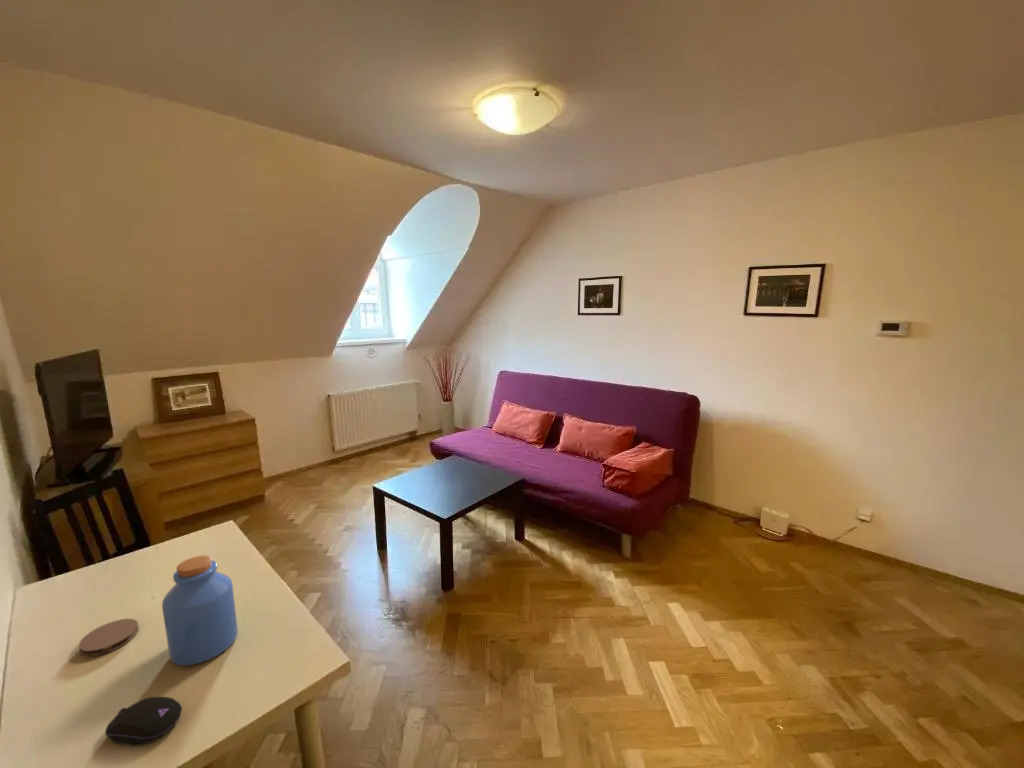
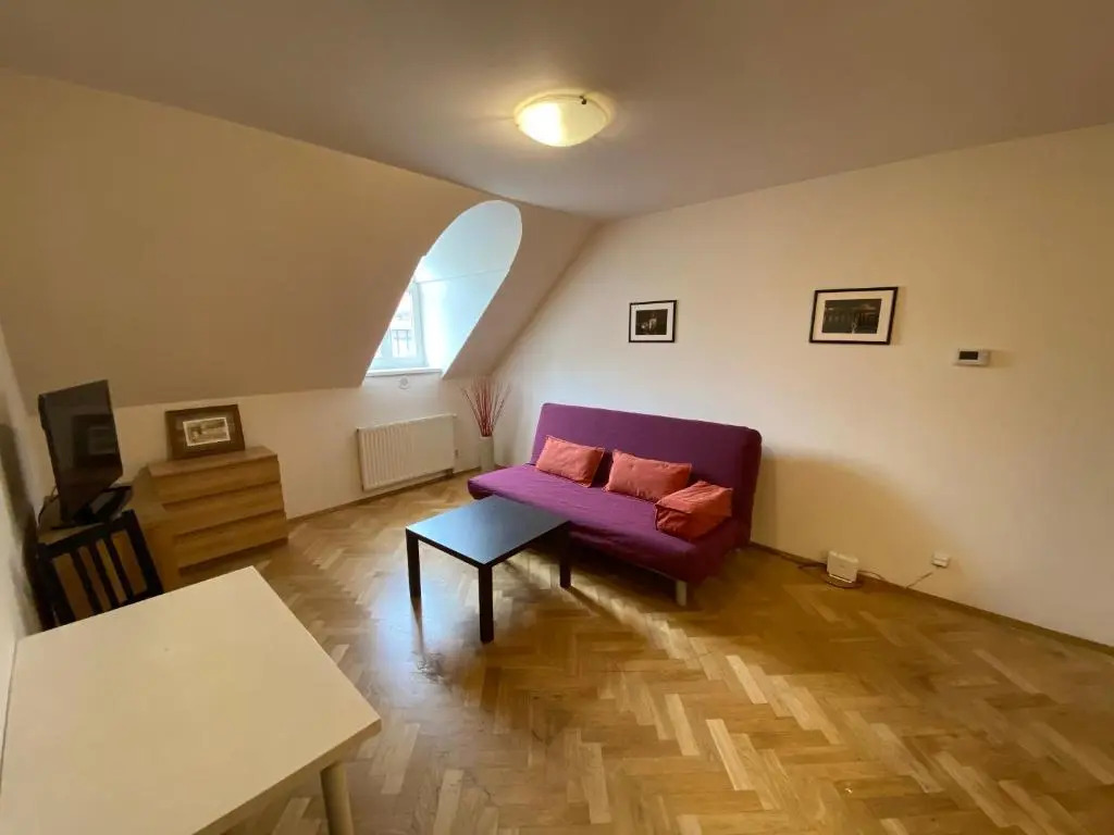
- jar [161,554,239,666]
- coaster [78,618,140,657]
- computer mouse [104,696,183,747]
